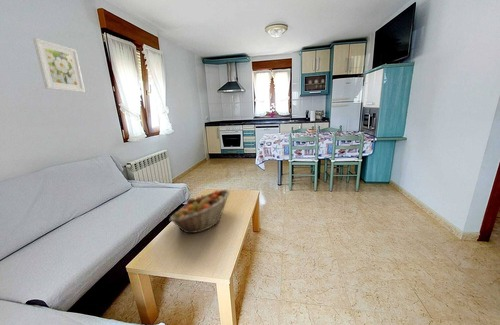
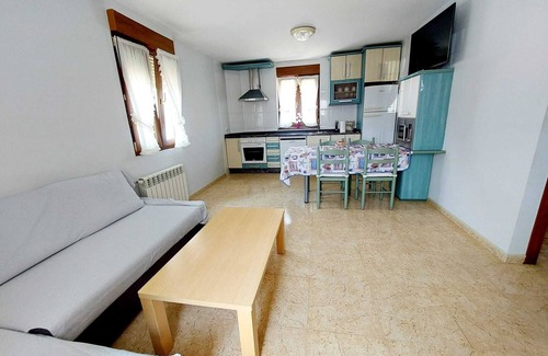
- fruit basket [169,189,231,235]
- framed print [32,37,86,93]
